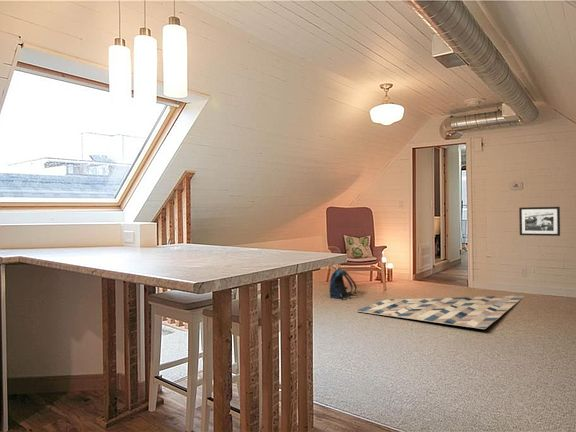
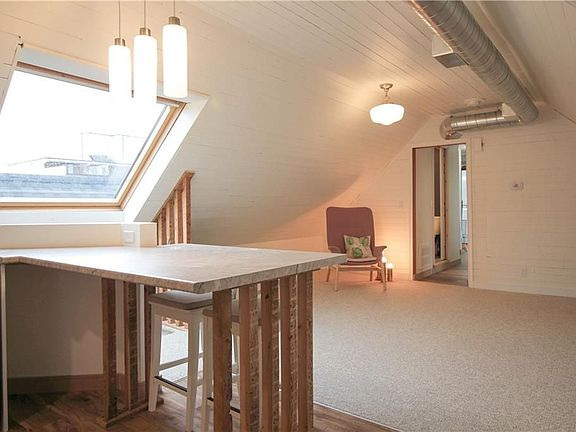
- rug [355,295,525,330]
- picture frame [518,206,561,237]
- backpack [328,268,358,300]
